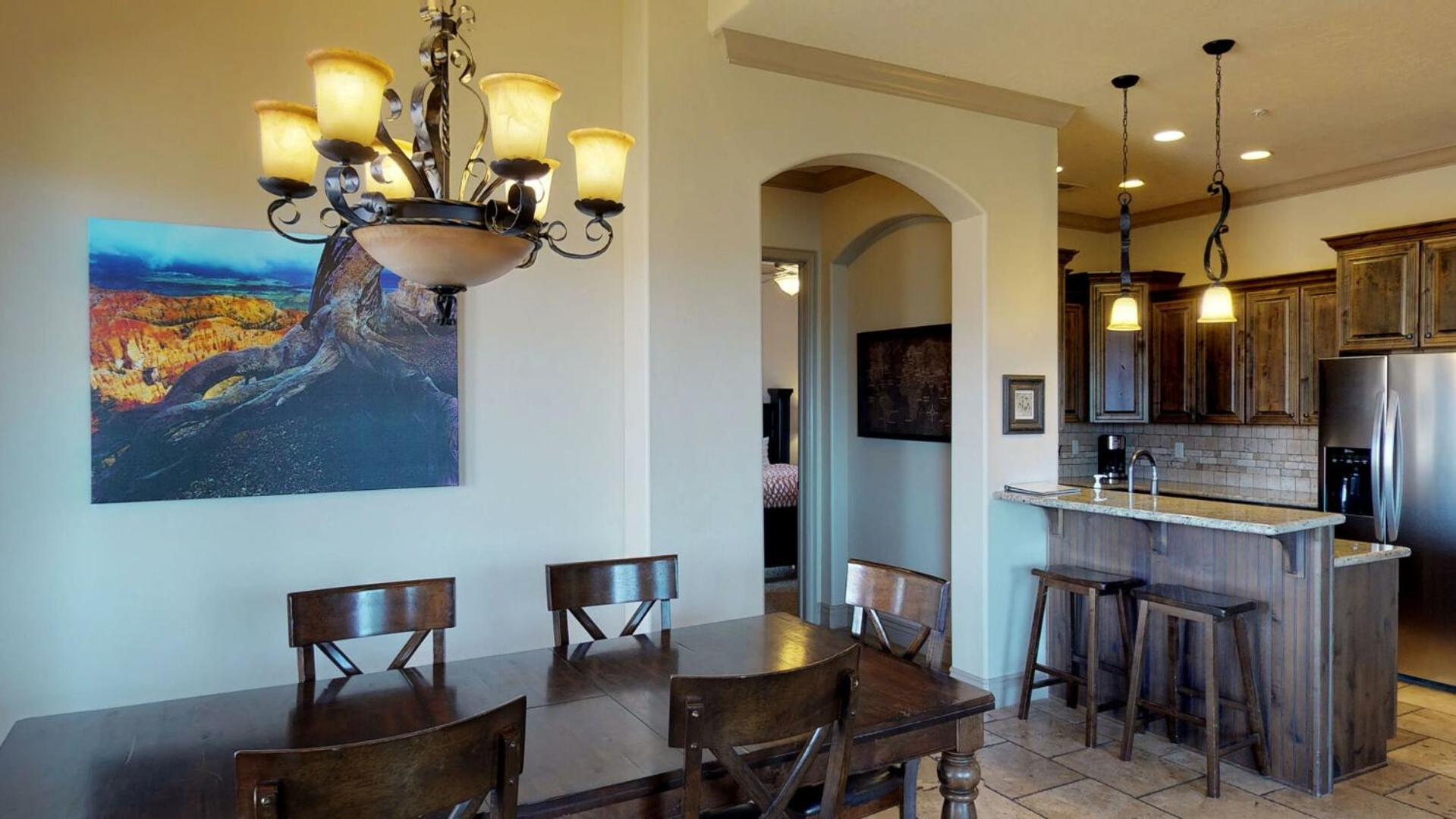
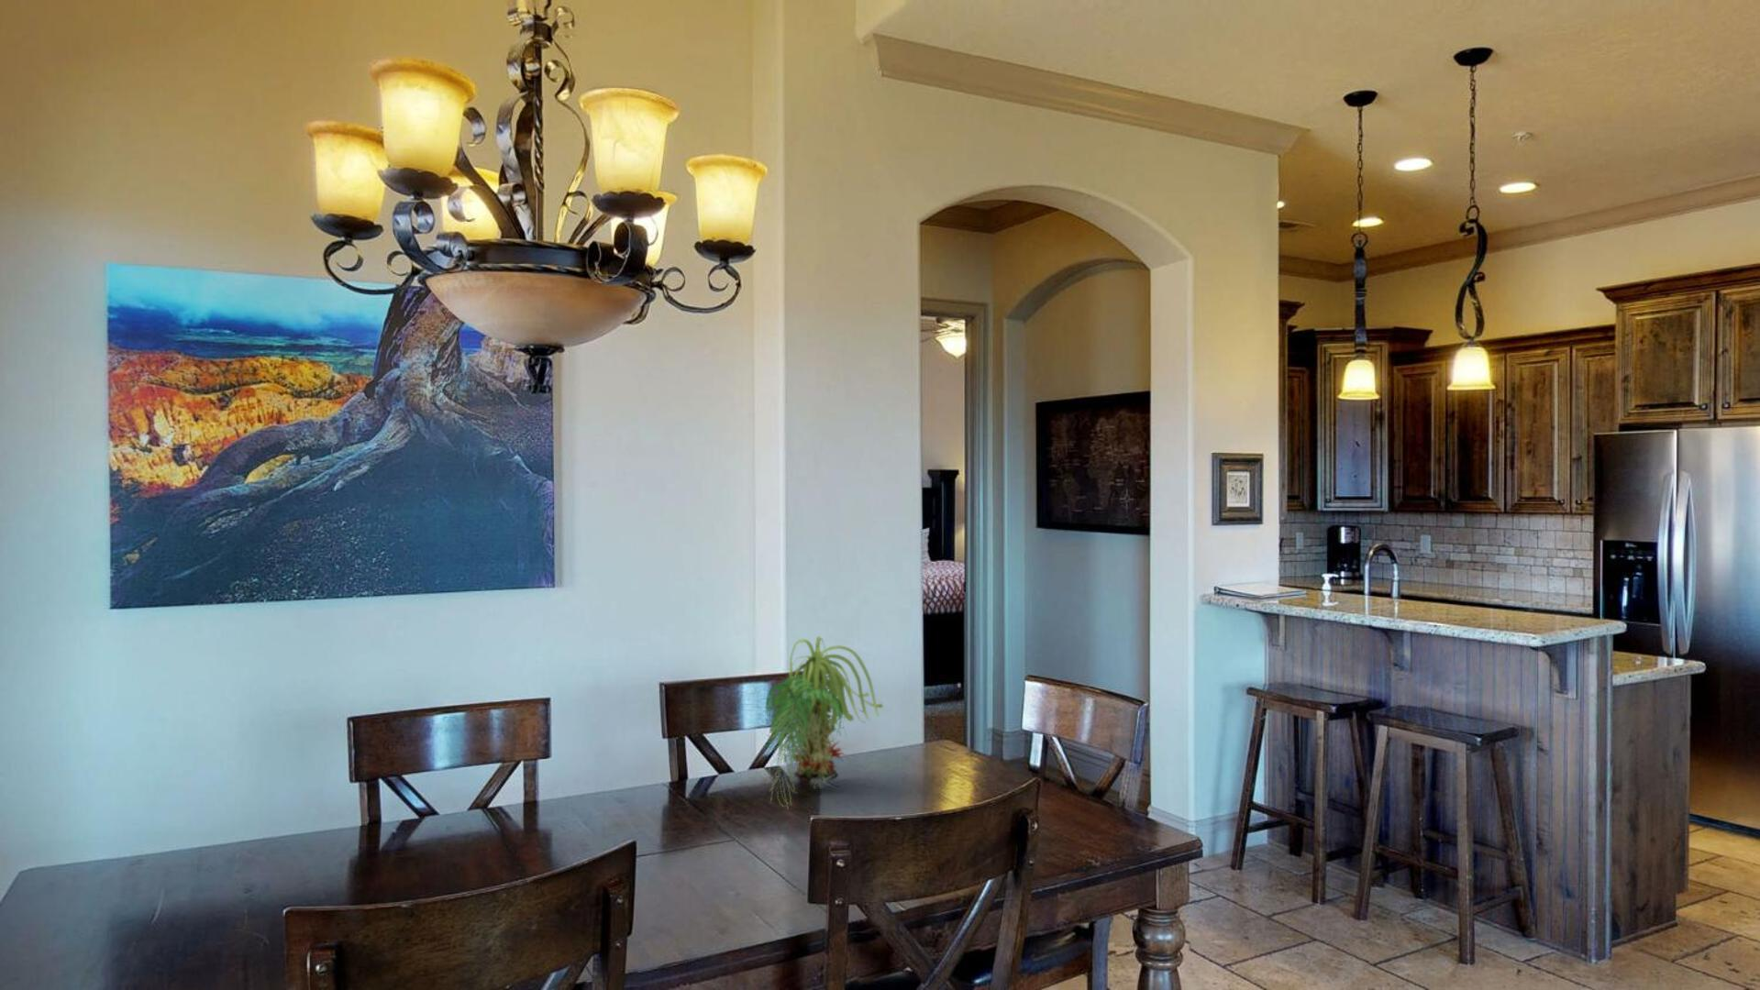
+ plant [763,636,884,810]
